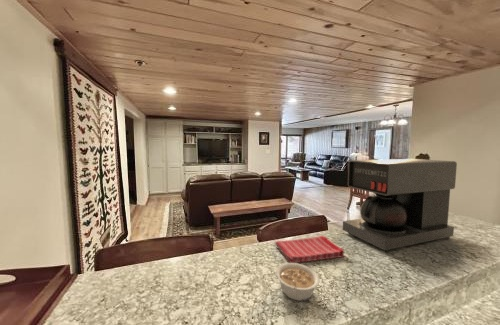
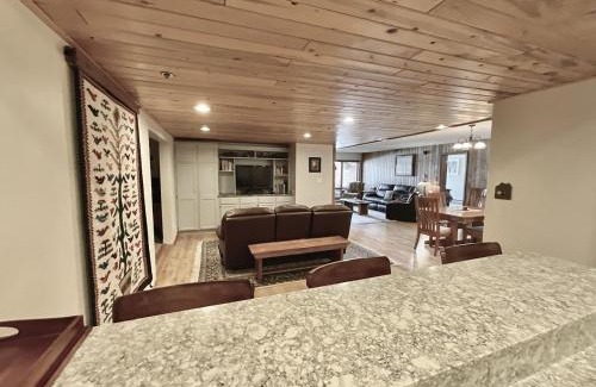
- dish towel [274,235,346,264]
- legume [275,262,320,302]
- coffee maker [342,158,458,253]
